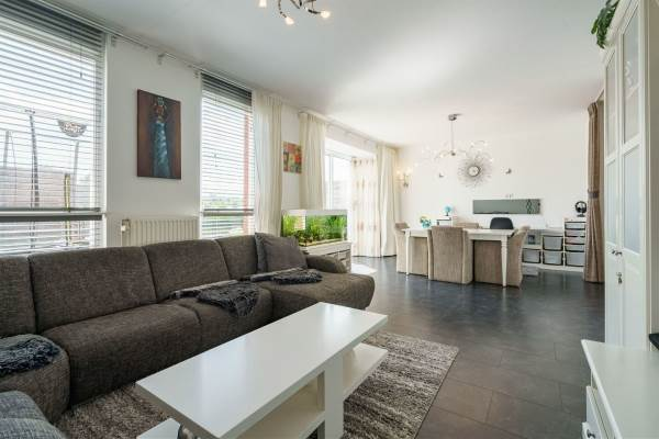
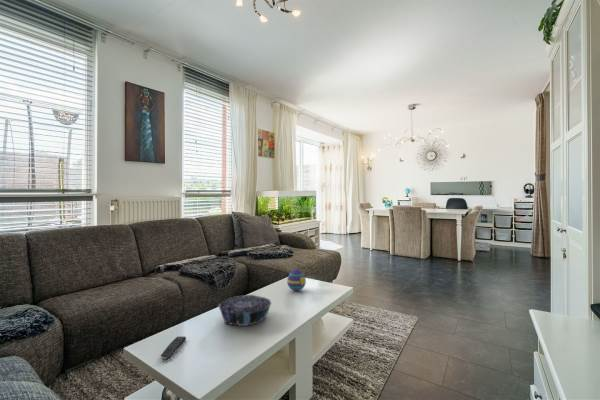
+ decorative bowl [217,294,273,327]
+ decorative egg [286,268,307,292]
+ remote control [160,335,187,361]
